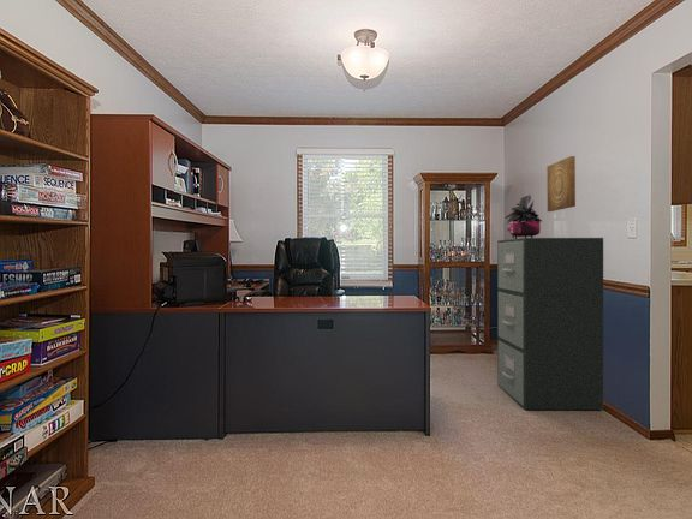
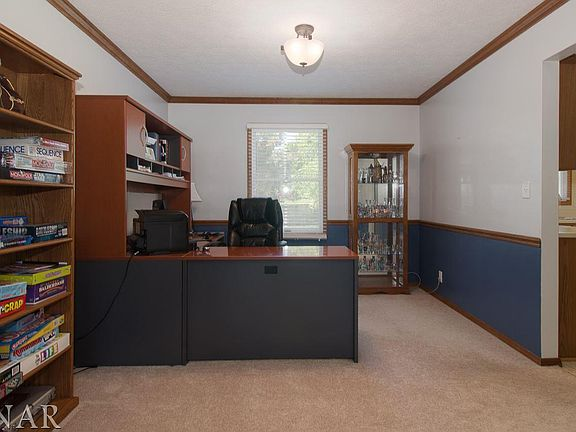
- potted plant [503,193,543,239]
- wall art [545,155,577,213]
- filing cabinet [496,237,604,411]
